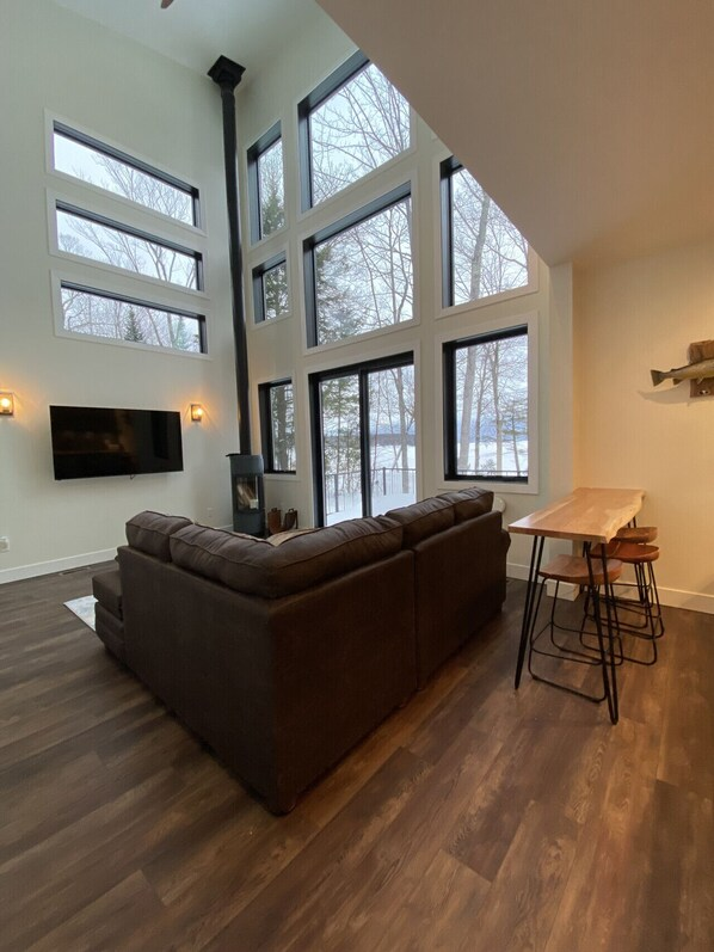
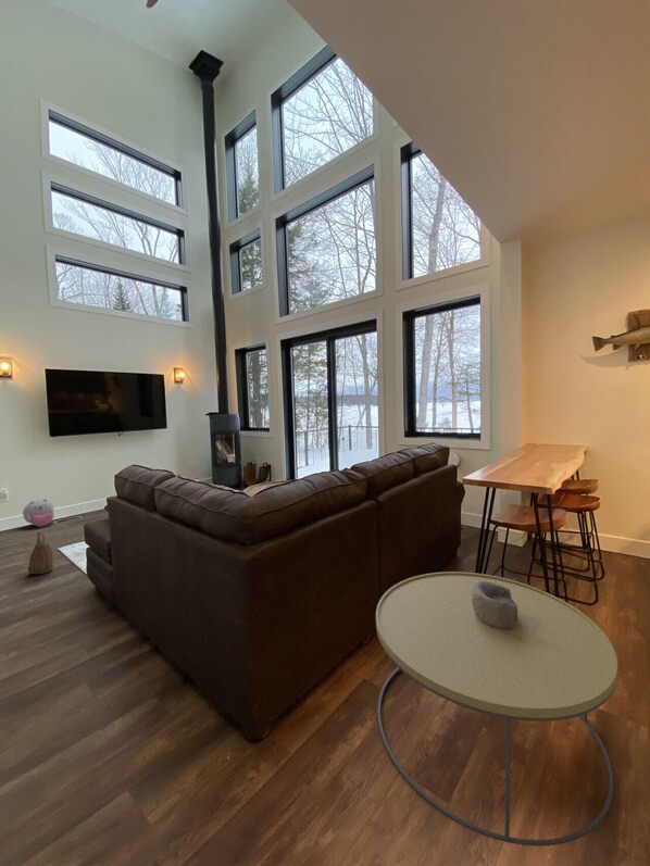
+ decorative bowl [471,581,517,629]
+ coffee table [375,570,618,848]
+ plush toy [22,498,55,528]
+ basket [27,530,54,575]
